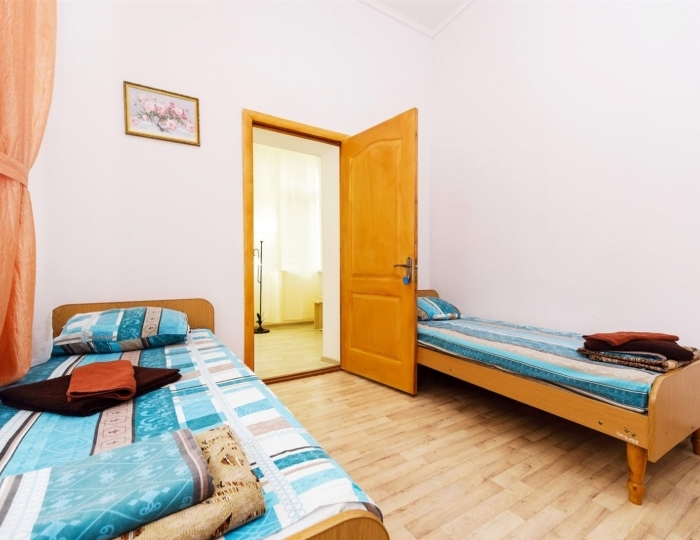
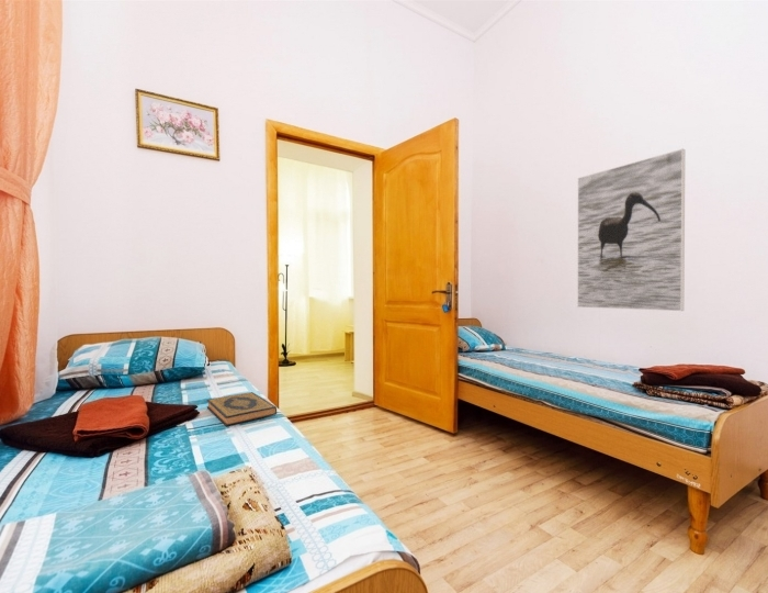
+ hardback book [206,391,278,427]
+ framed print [576,148,686,312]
